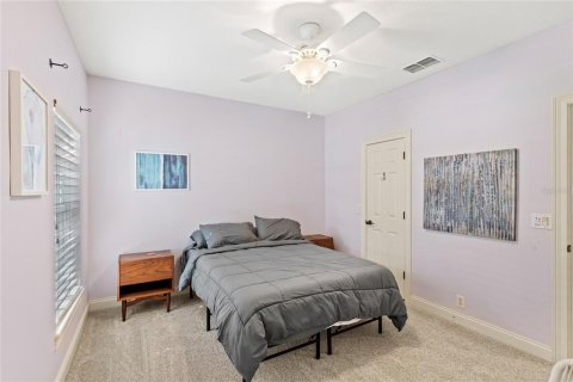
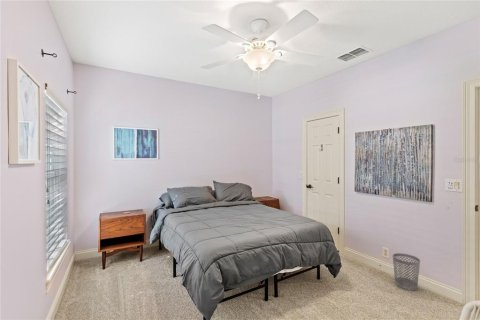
+ wastebasket [392,252,421,291]
